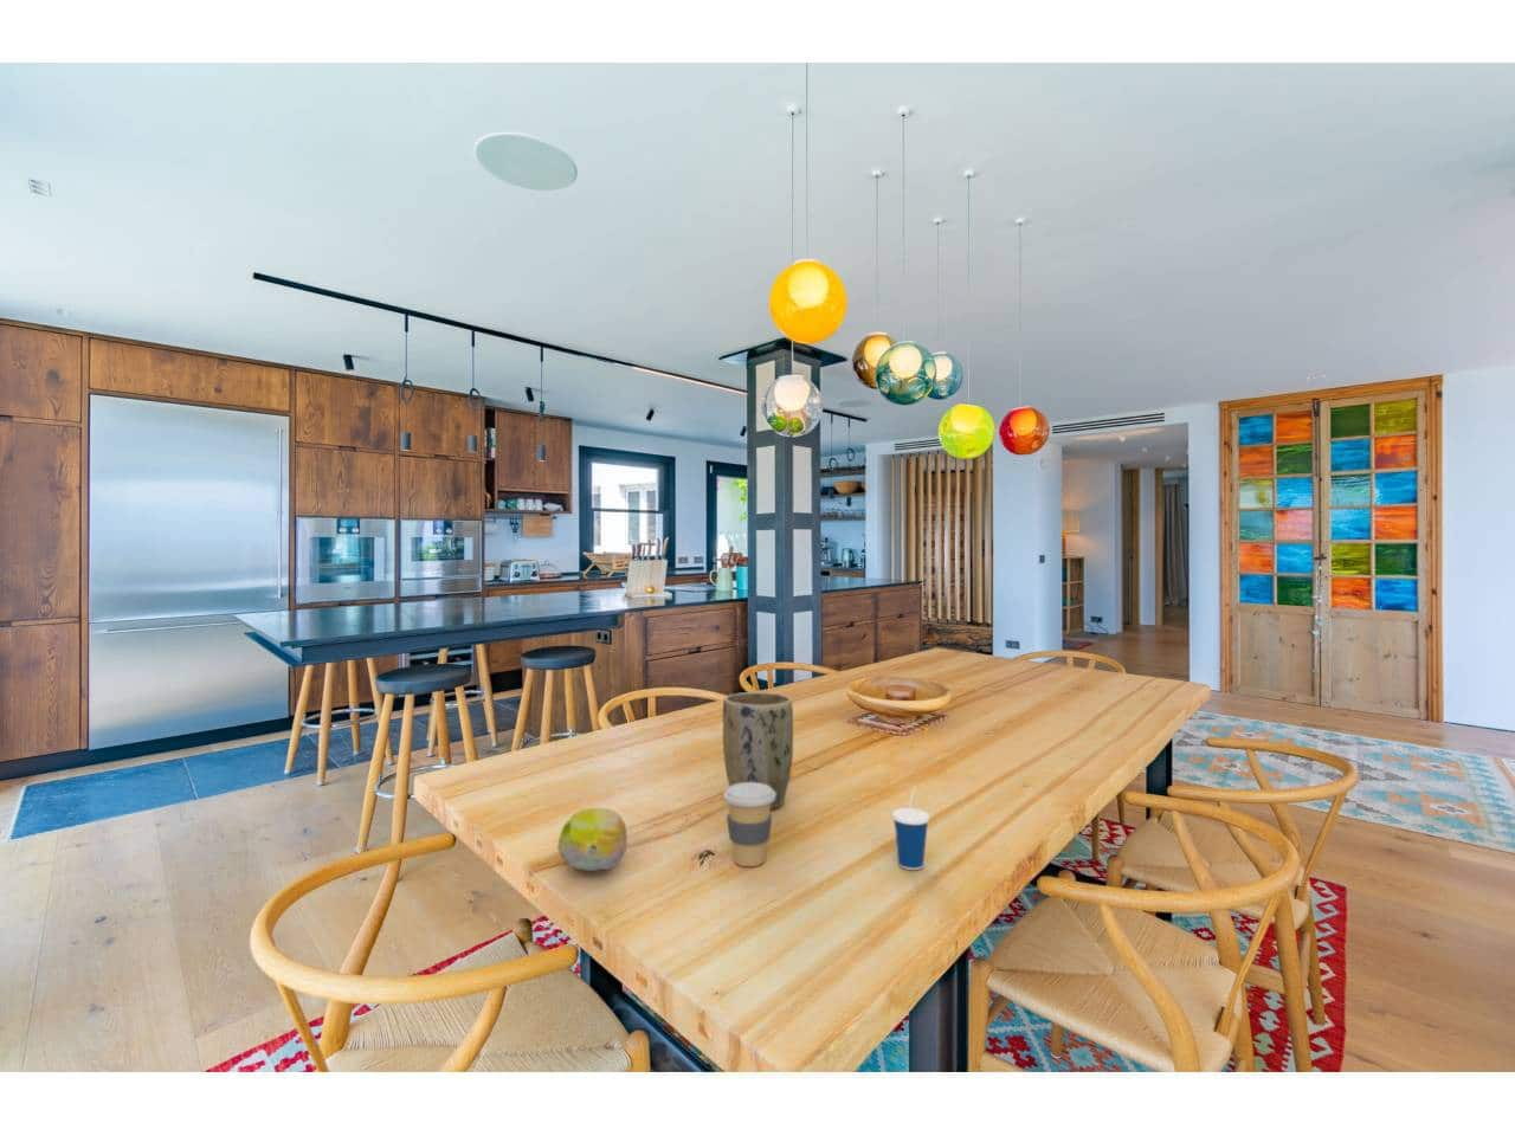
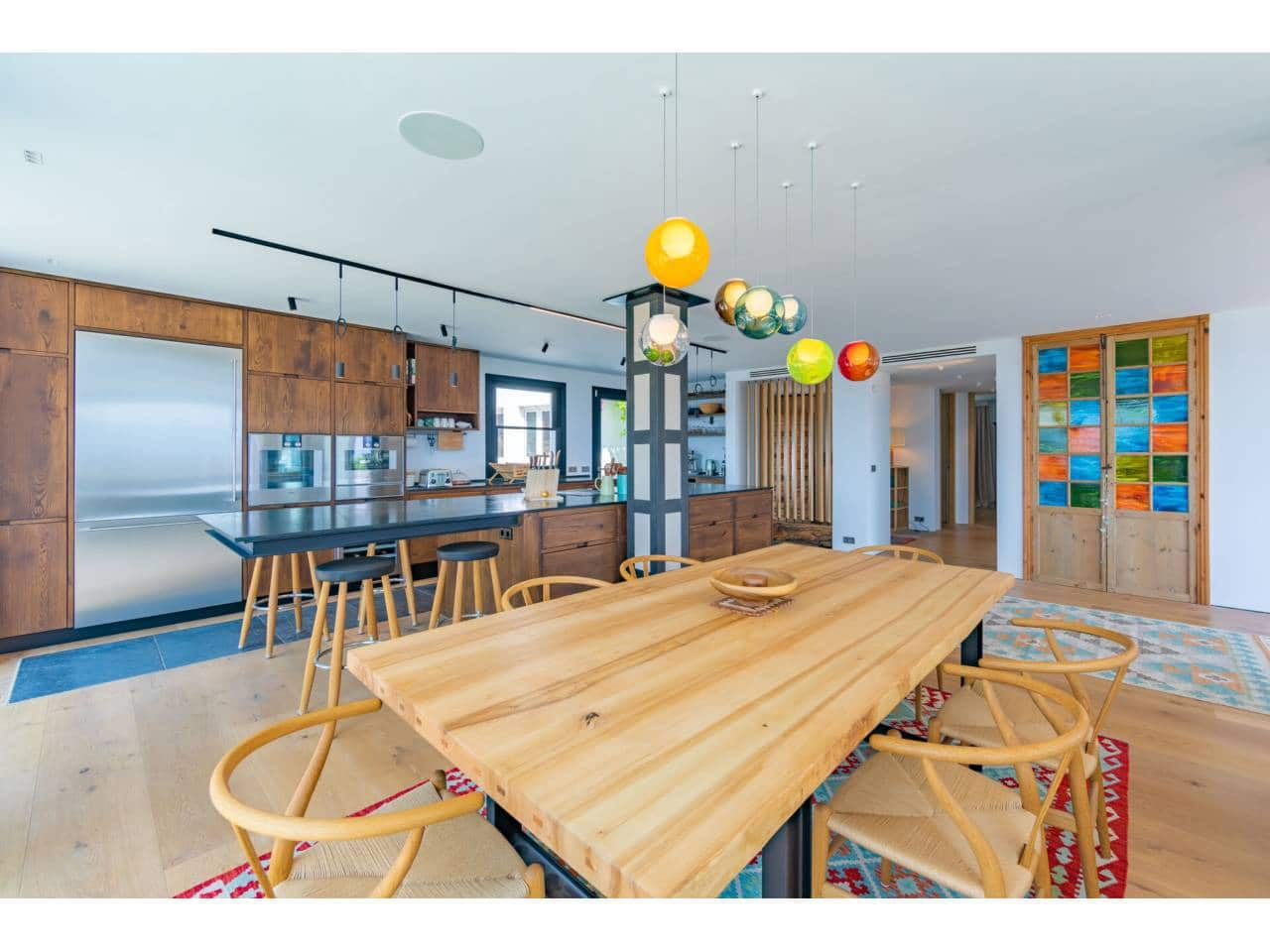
- fruit [556,807,629,872]
- cup [891,783,930,871]
- plant pot [722,691,794,810]
- coffee cup [722,782,775,868]
